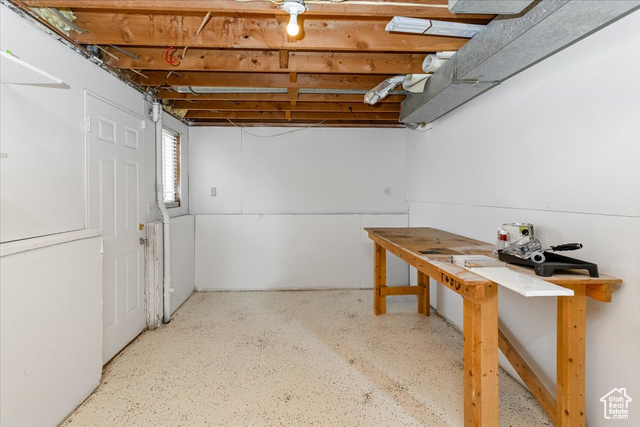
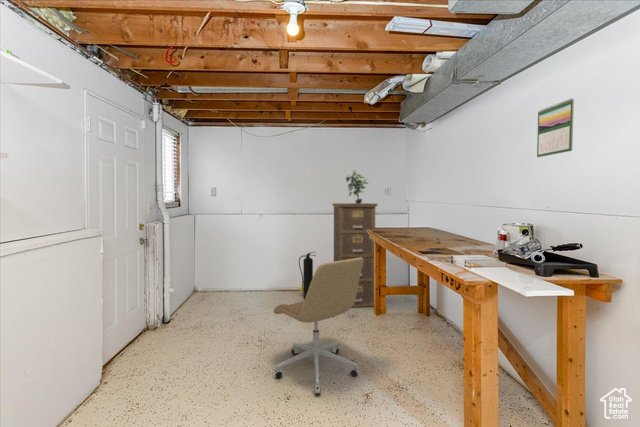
+ potted plant [343,169,369,204]
+ office chair [273,257,363,395]
+ calendar [536,97,575,158]
+ filing cabinet [332,202,378,308]
+ fire extinguisher [298,251,317,300]
